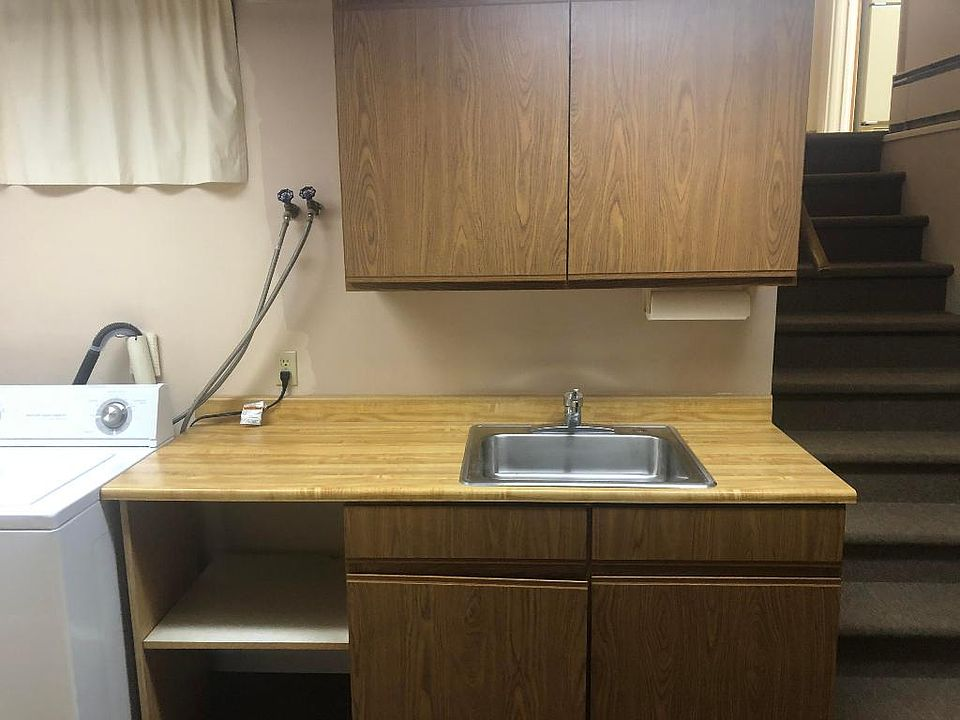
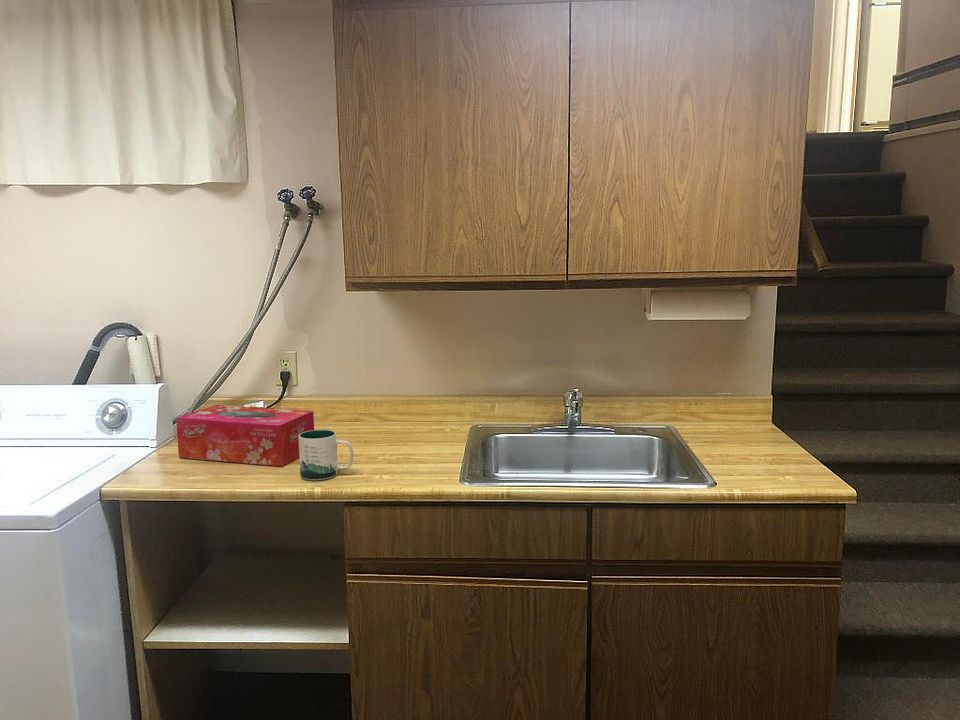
+ mug [298,429,354,481]
+ tissue box [175,404,315,467]
